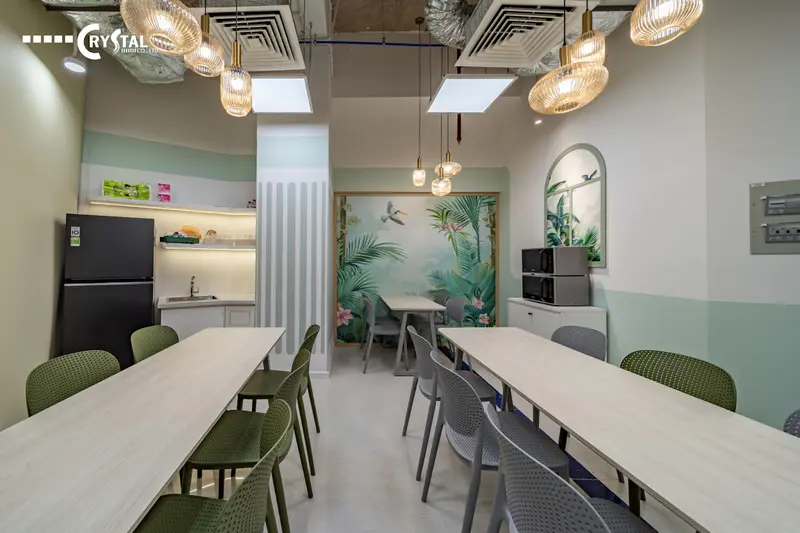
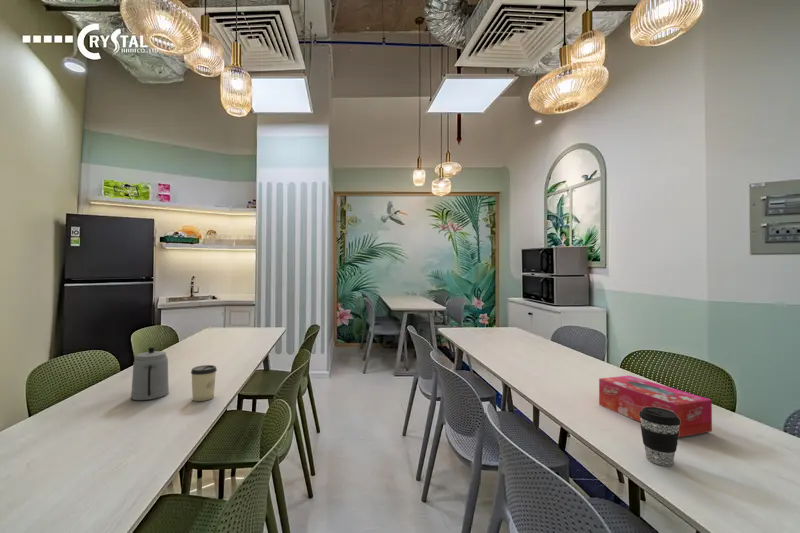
+ tissue box [598,375,713,438]
+ coffee cup [639,407,680,467]
+ teapot [130,346,170,401]
+ cup [190,364,218,402]
